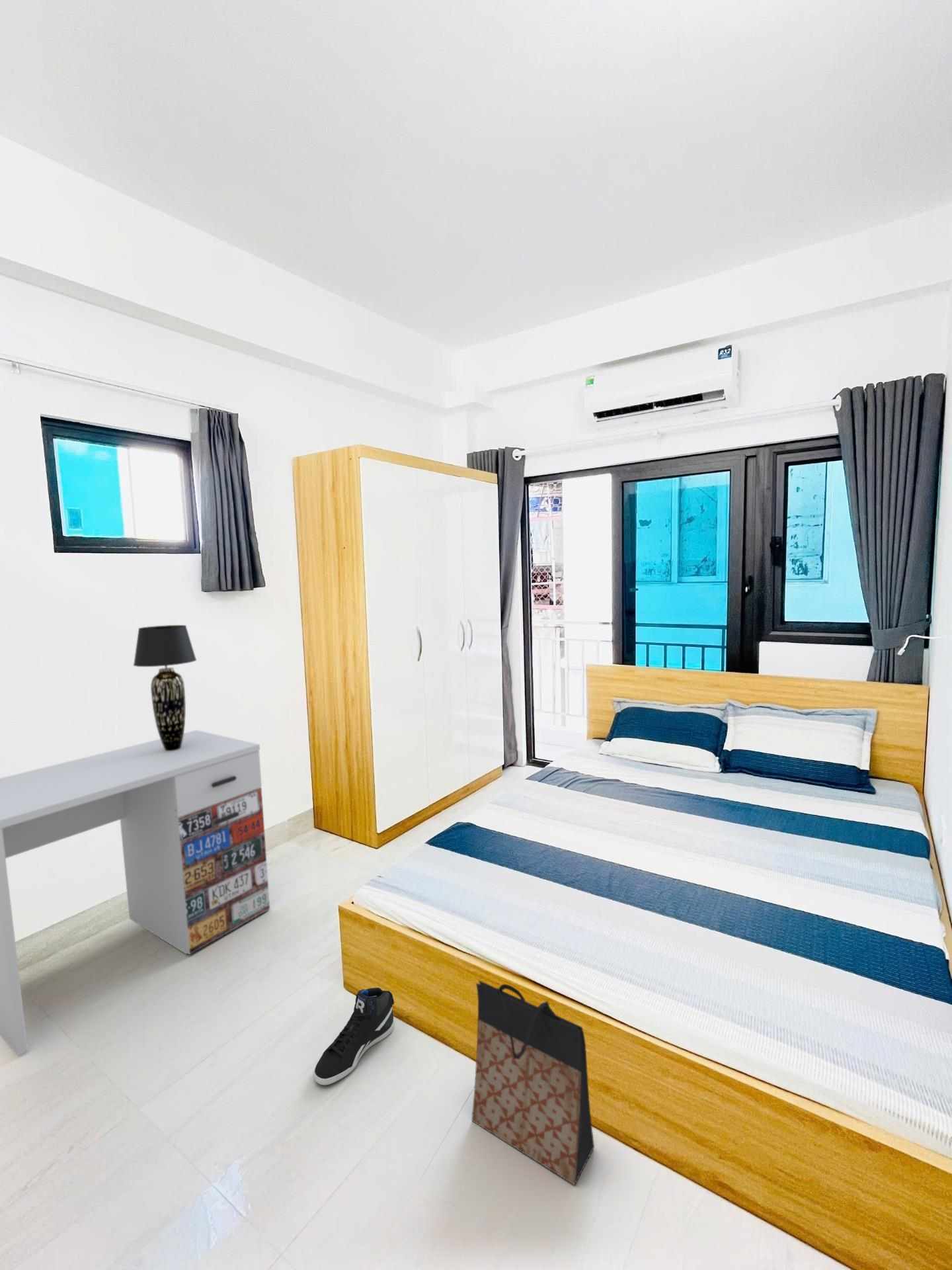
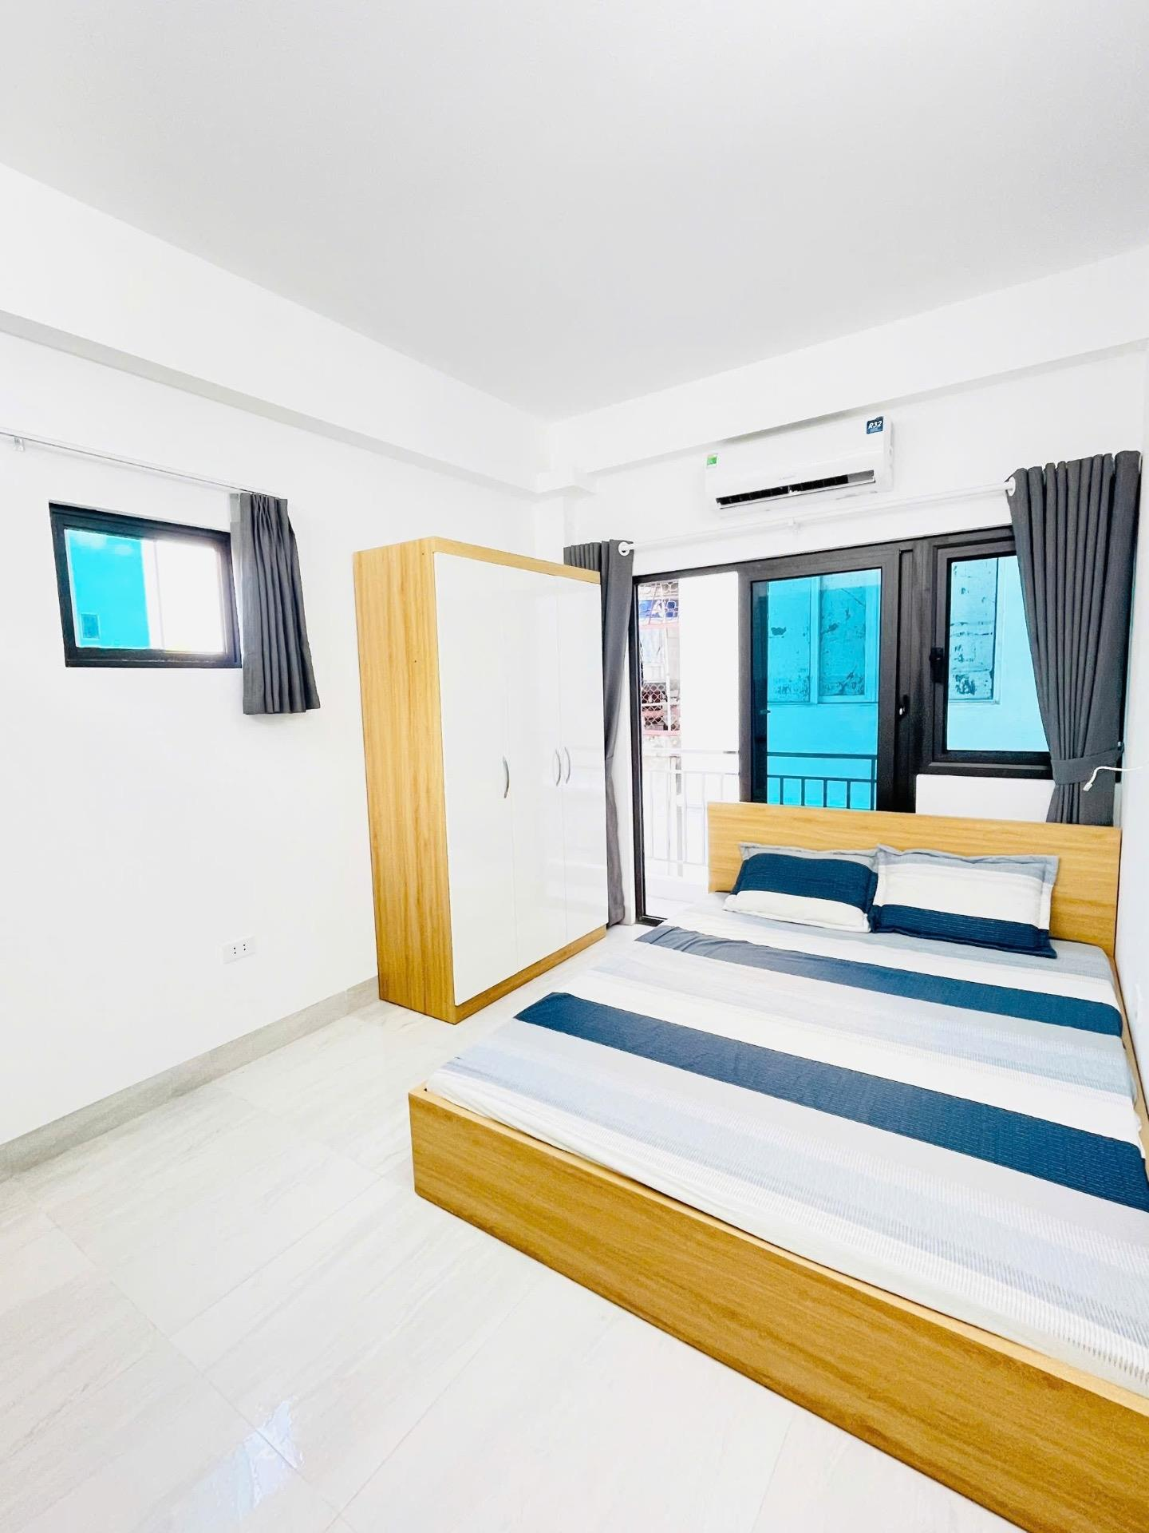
- sneaker [313,987,395,1085]
- table lamp [133,624,197,751]
- desk [0,730,270,1056]
- bag [471,980,595,1186]
